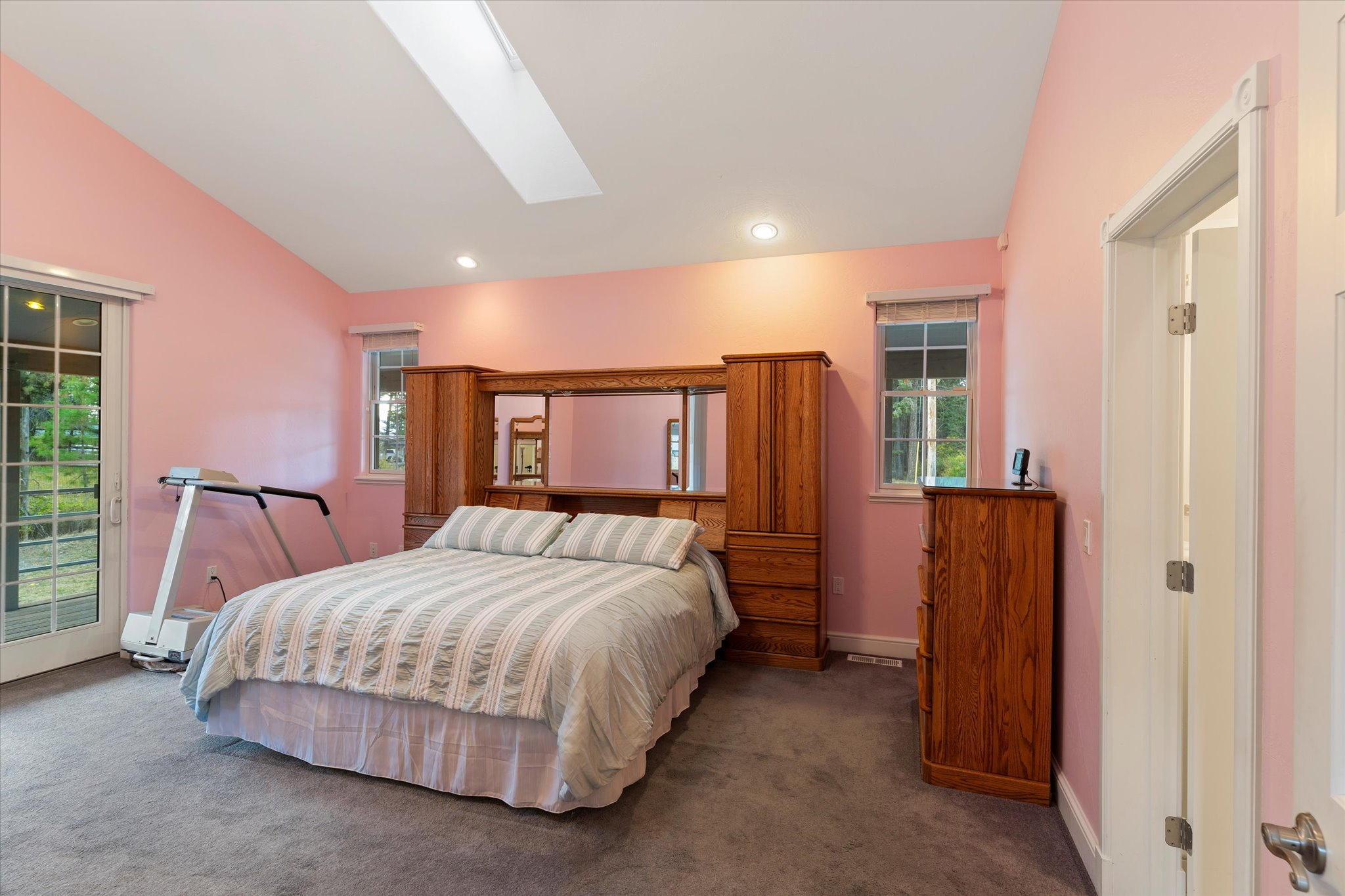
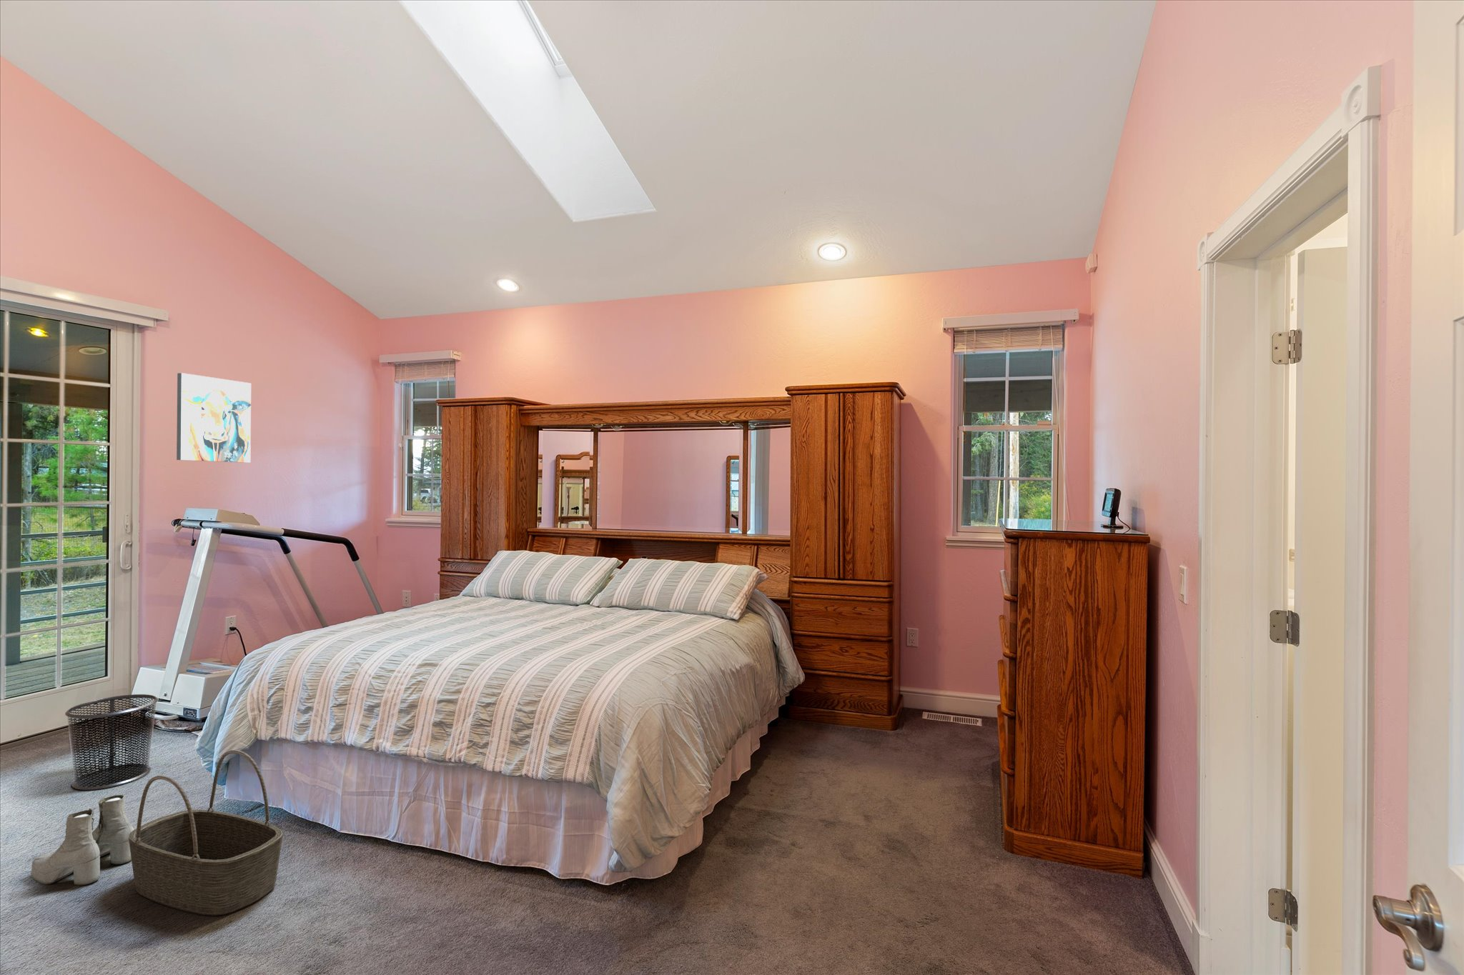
+ boots [30,794,134,886]
+ basket [128,750,284,916]
+ waste bin [64,693,159,791]
+ wall art [176,372,251,464]
